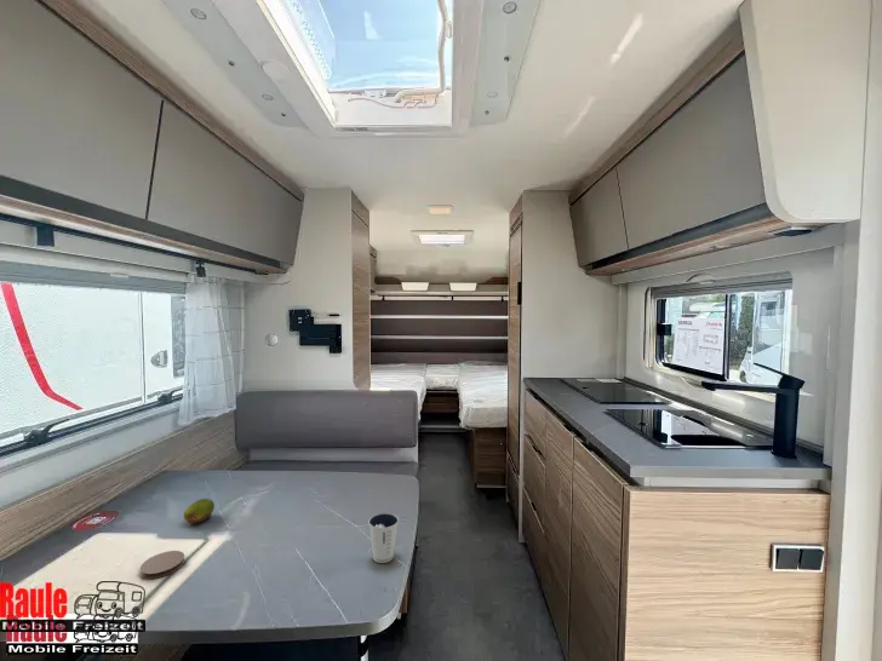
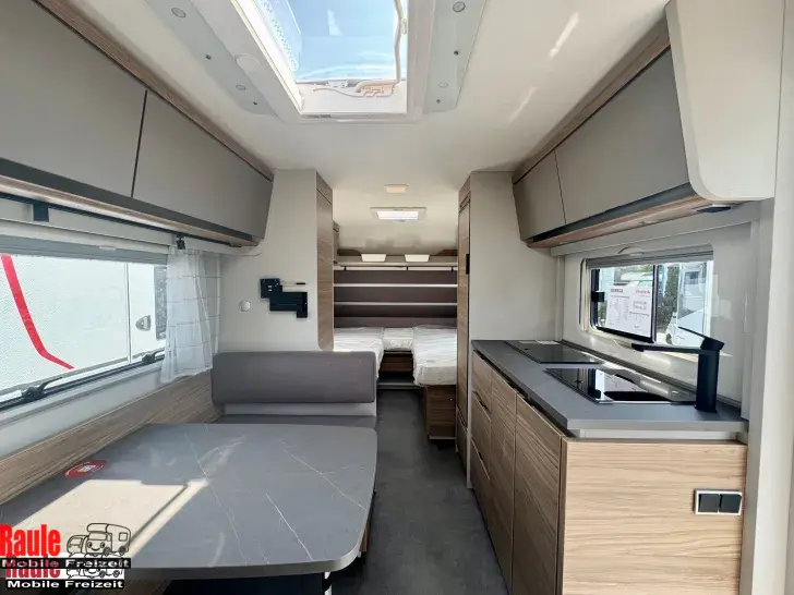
- fruit [183,498,216,524]
- dixie cup [367,511,400,564]
- coaster [139,550,185,580]
